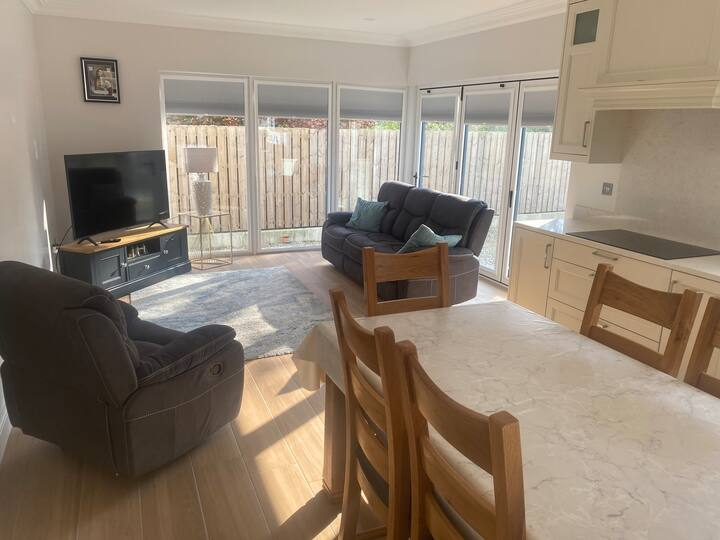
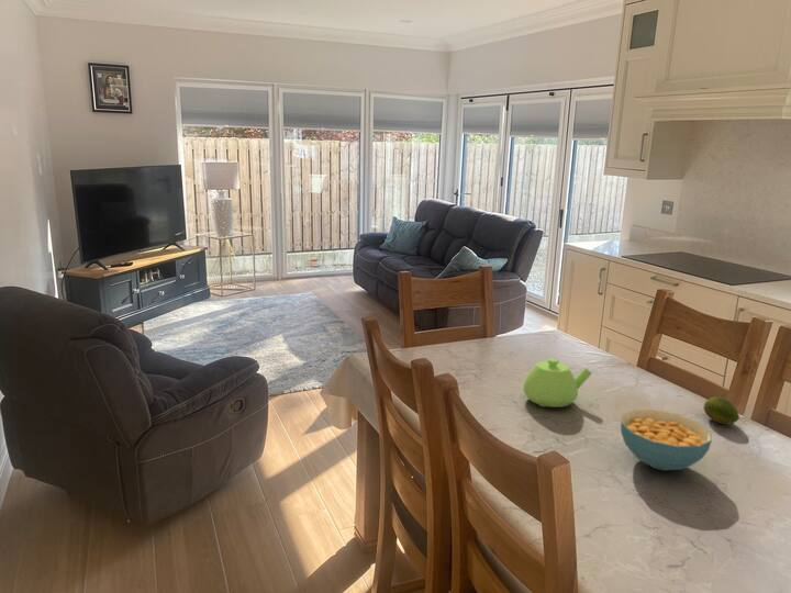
+ teapot [522,358,593,409]
+ cereal bowl [620,409,713,471]
+ fruit [702,395,740,425]
